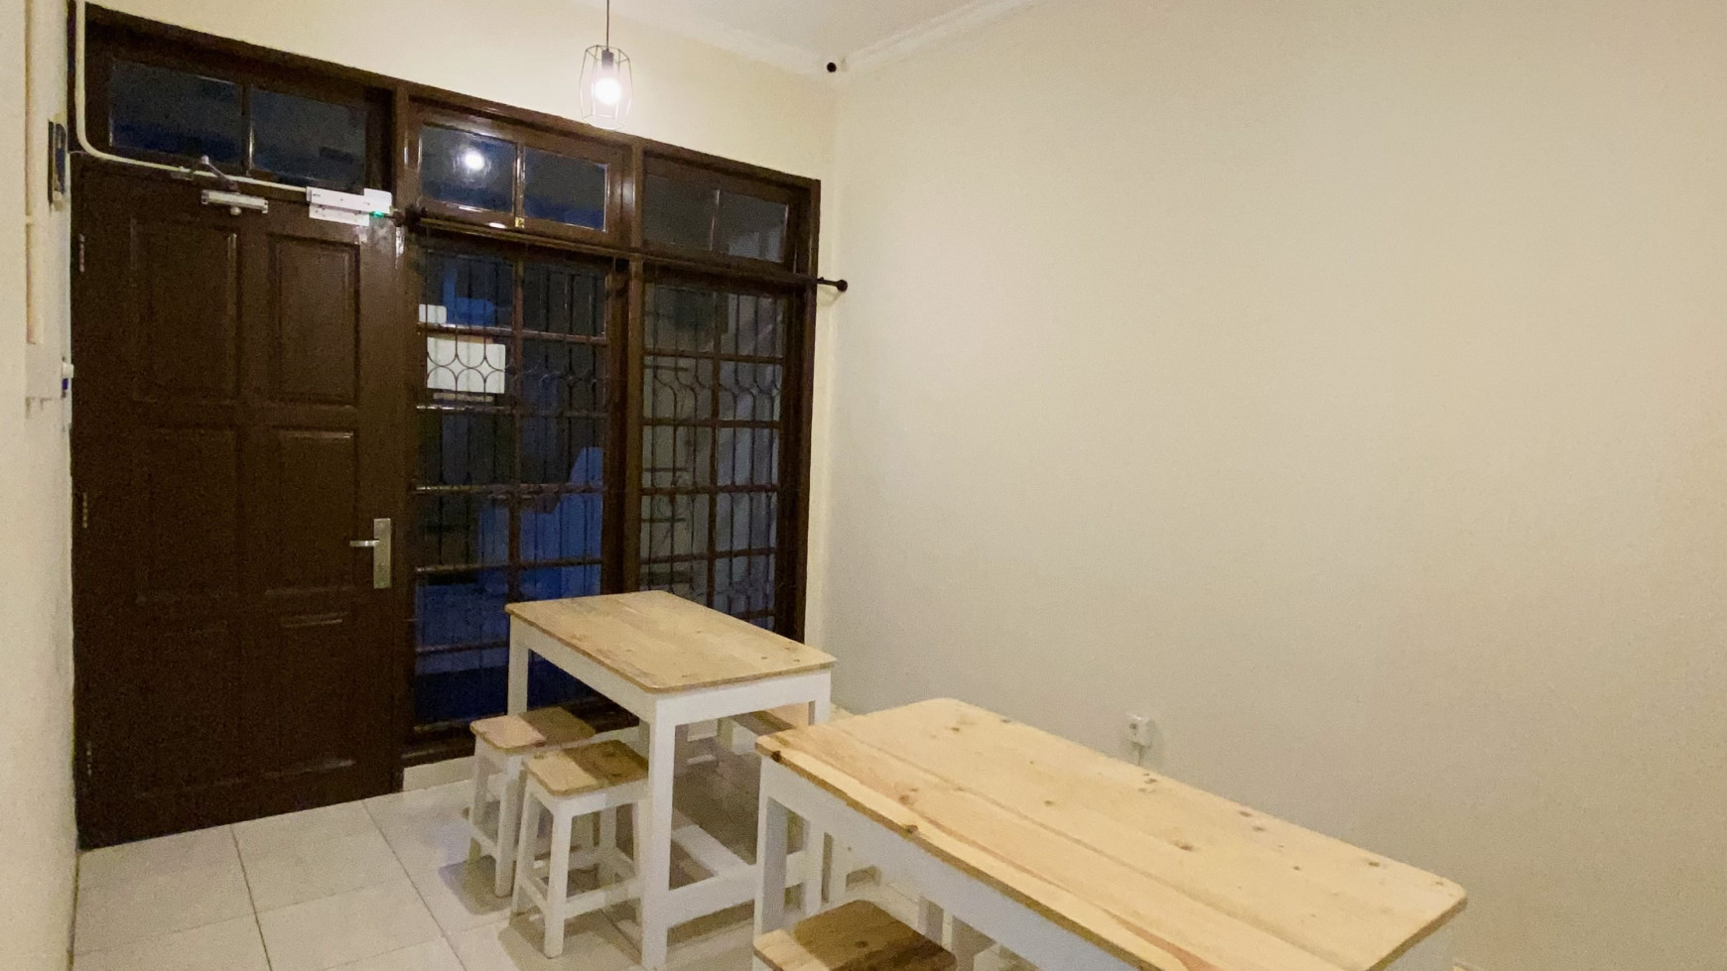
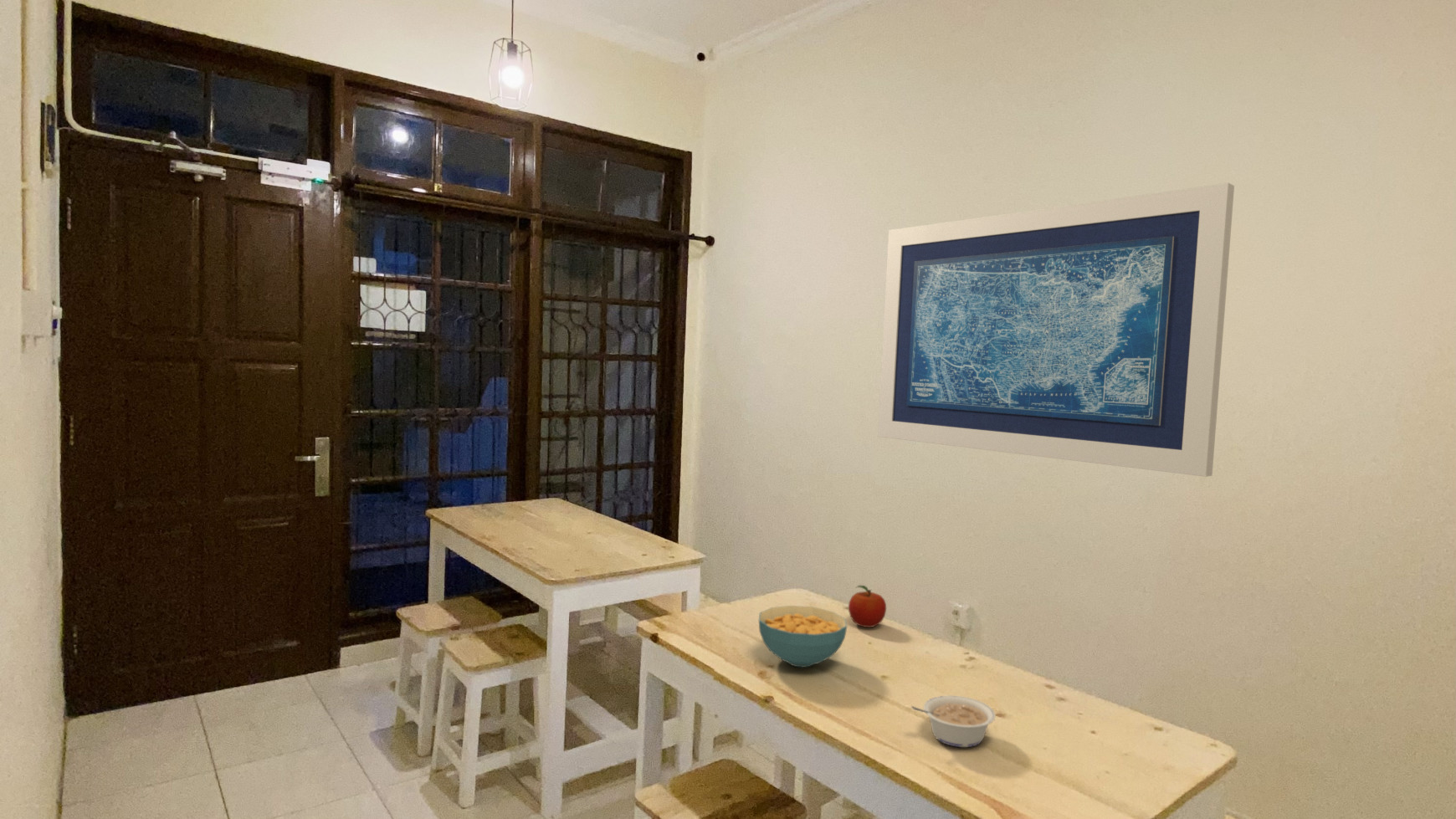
+ wall art [877,182,1235,478]
+ cereal bowl [758,605,848,668]
+ fruit [848,585,887,628]
+ legume [910,694,997,748]
